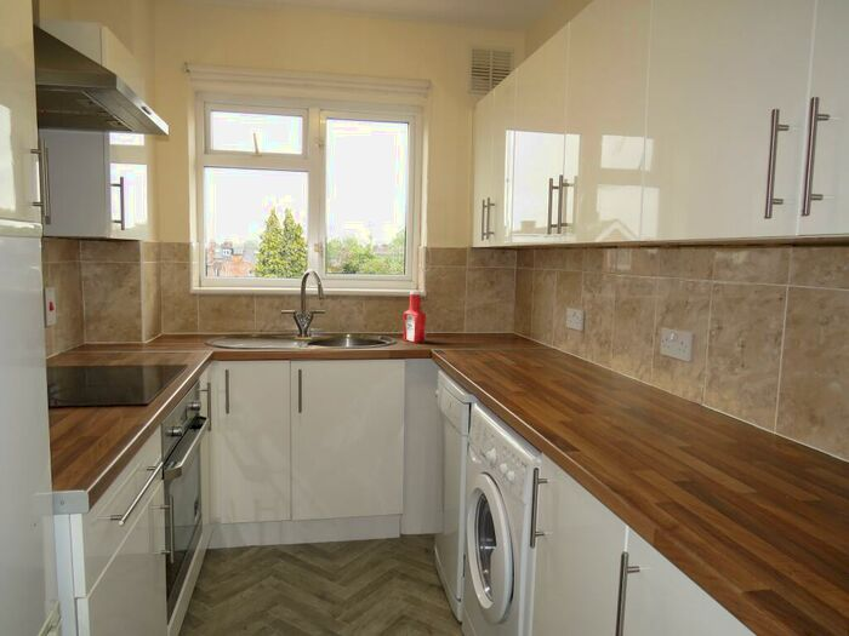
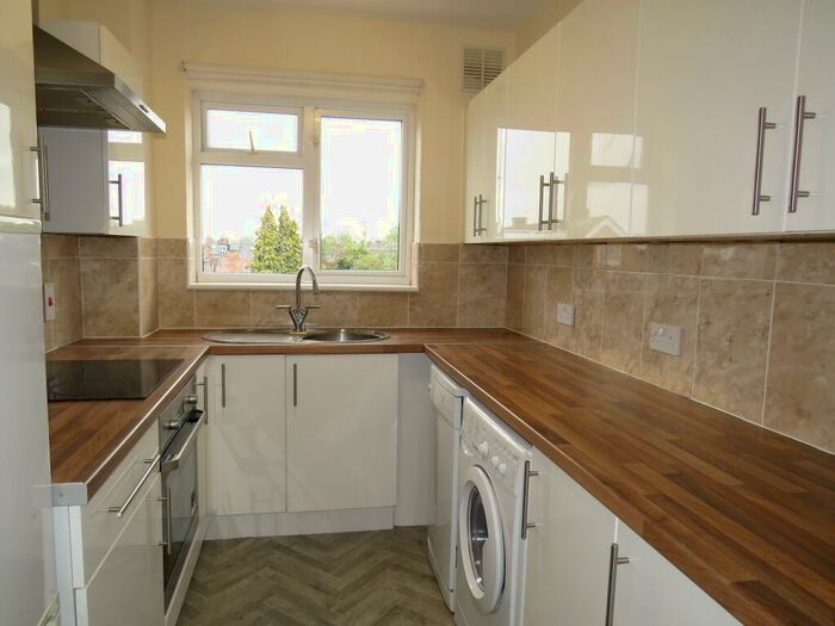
- soap bottle [403,290,427,344]
